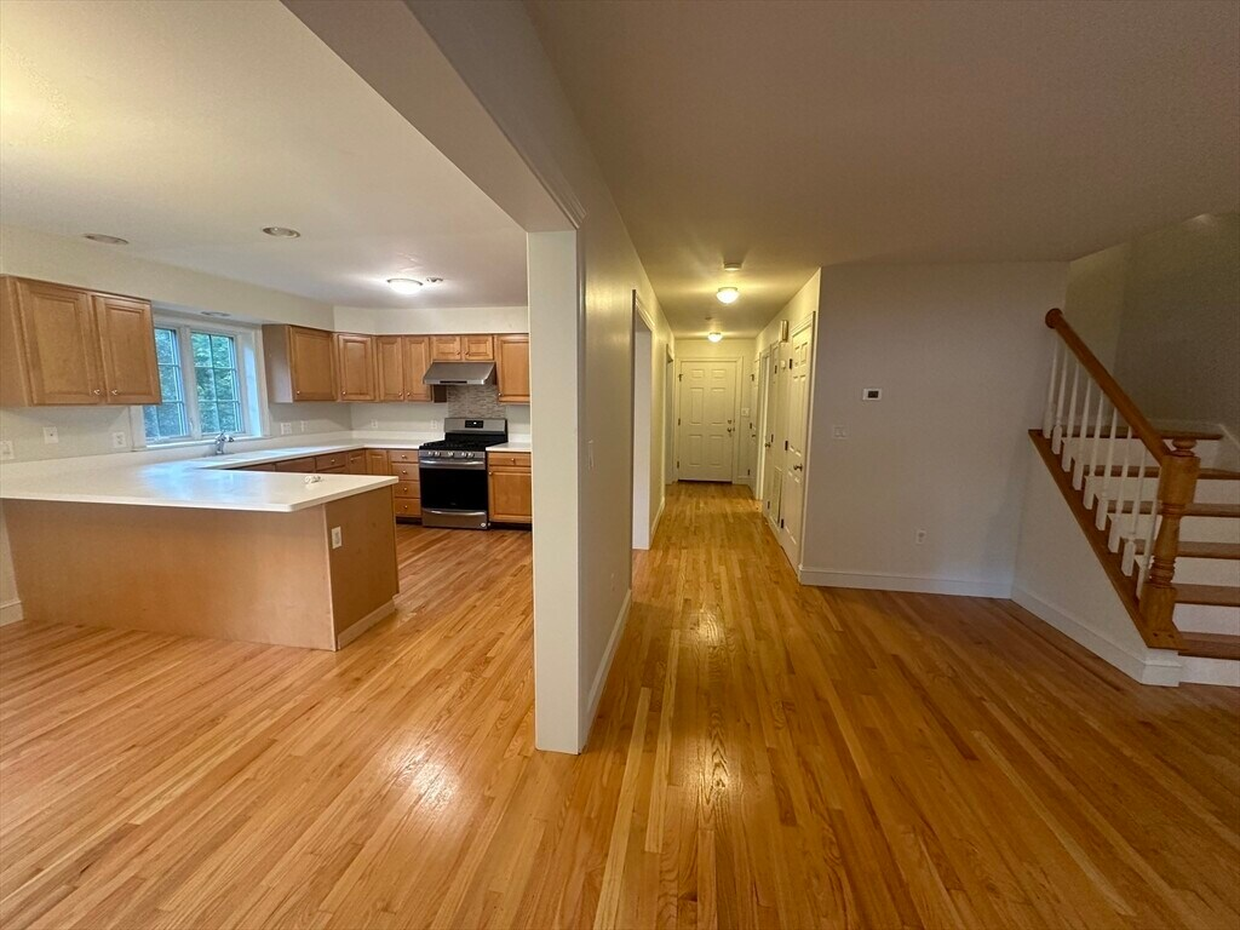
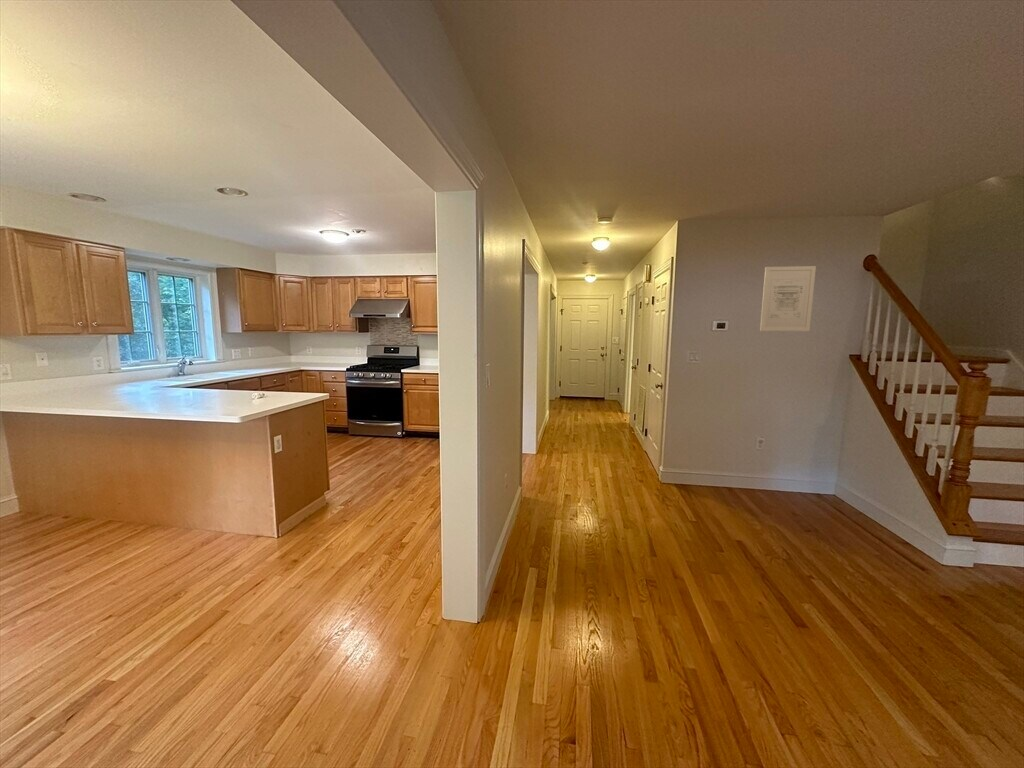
+ wall art [759,265,817,332]
